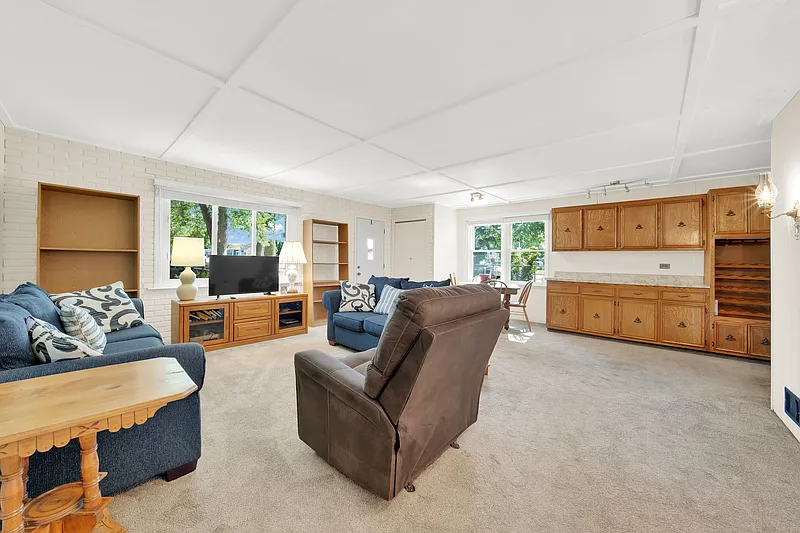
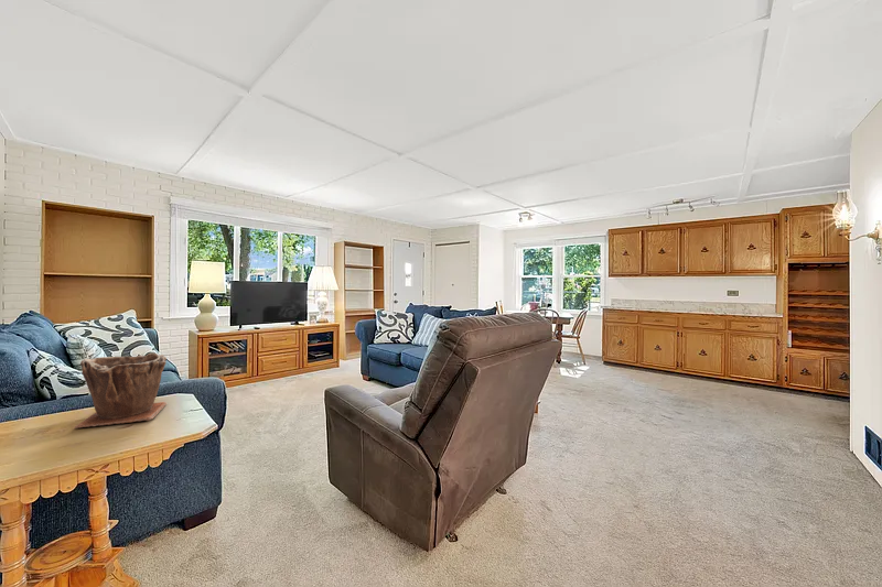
+ plant pot [73,351,168,430]
